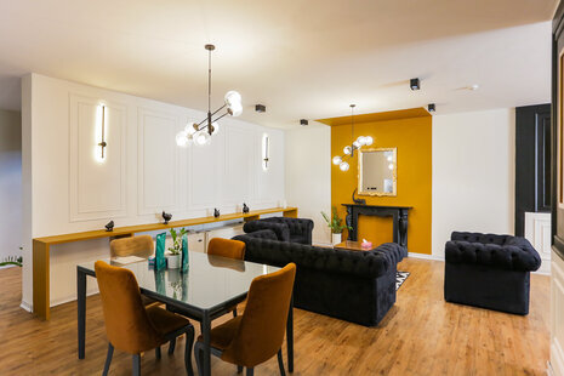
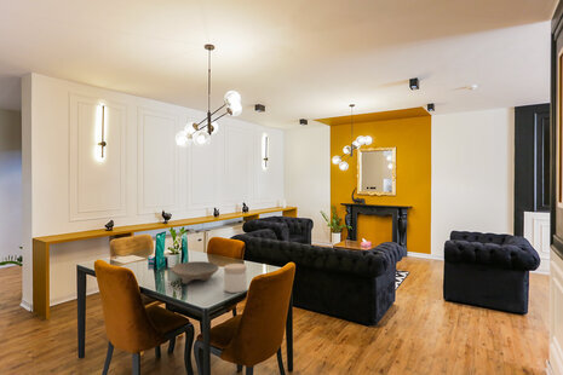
+ jar [223,262,248,294]
+ bowl [171,260,220,284]
